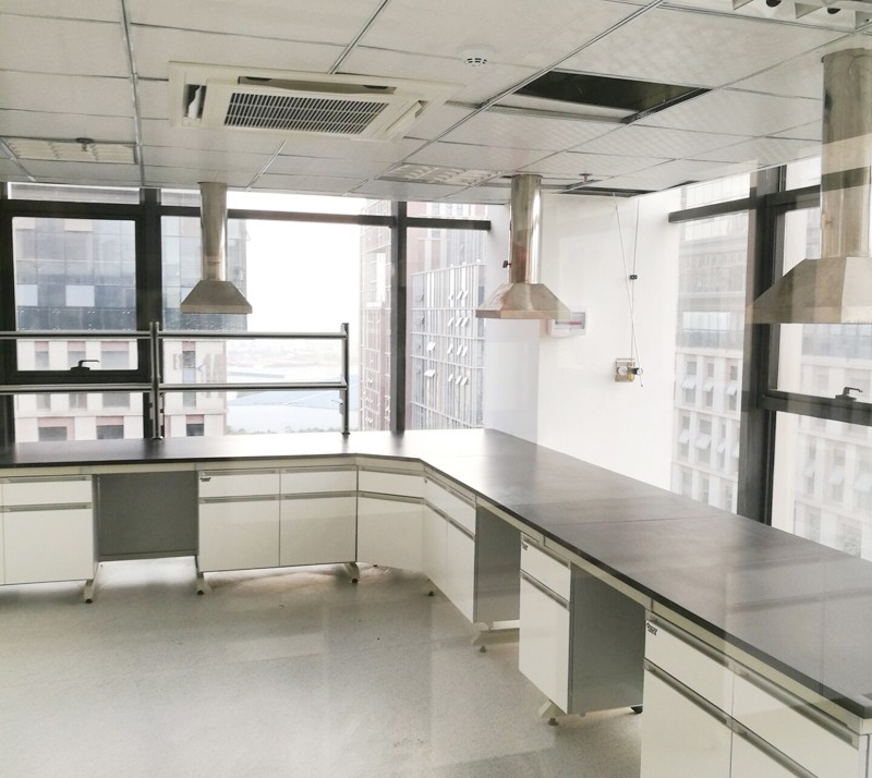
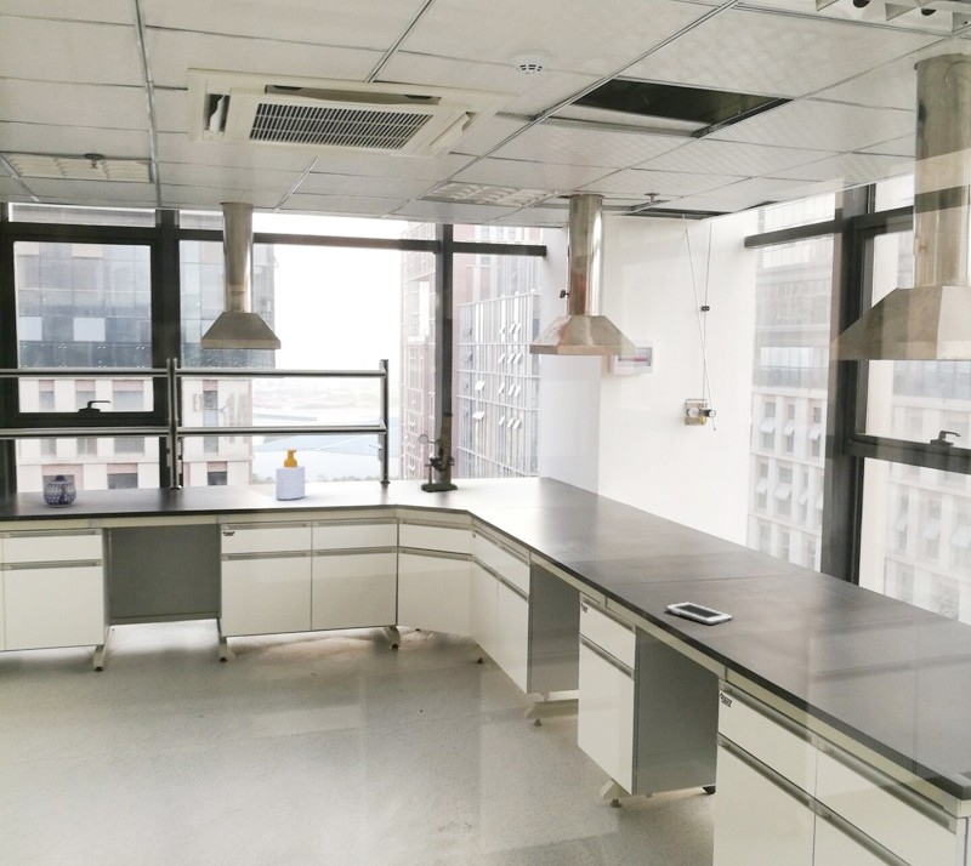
+ microscope [418,411,459,492]
+ cell phone [664,600,734,626]
+ teapot [42,474,78,508]
+ soap bottle [274,449,306,501]
